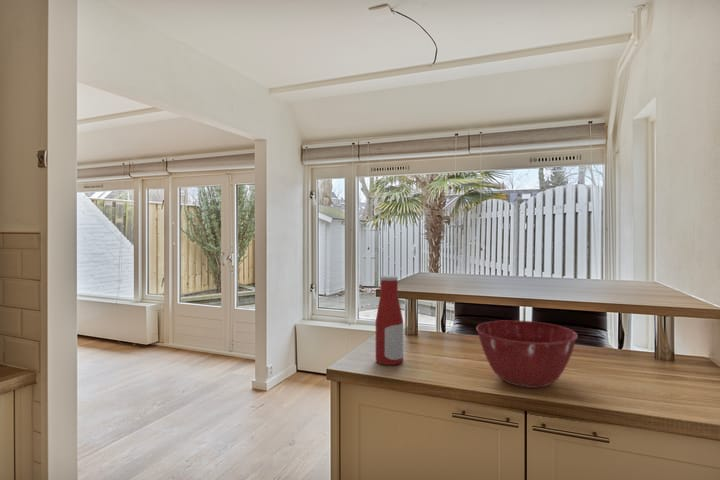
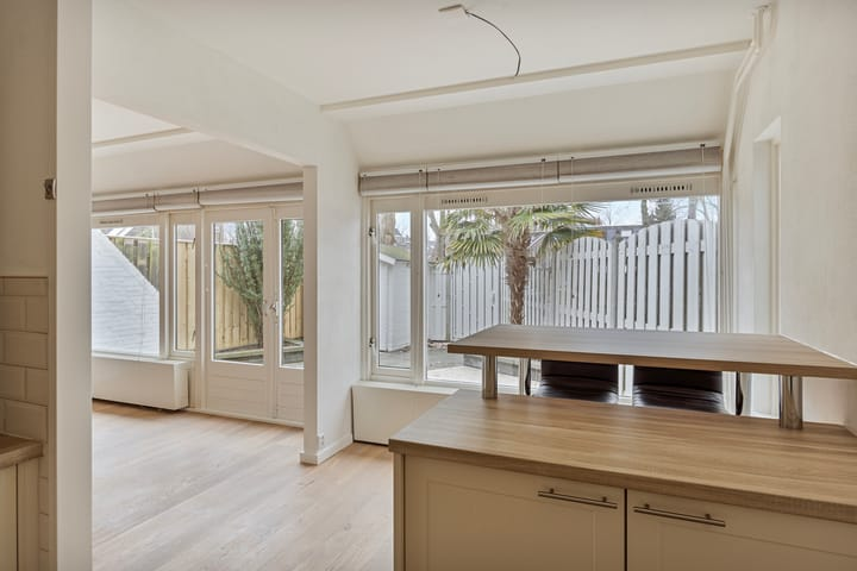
- bottle [375,275,404,366]
- mixing bowl [475,319,579,389]
